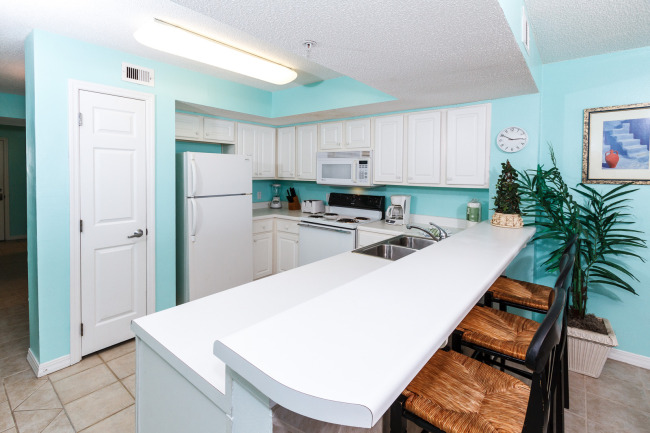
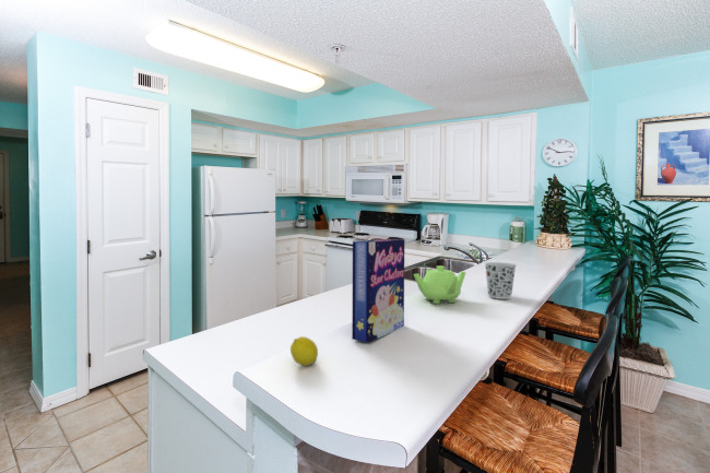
+ cup [484,261,518,300]
+ fruit [289,335,319,367]
+ cereal box [351,238,405,344]
+ teapot [413,264,468,305]
